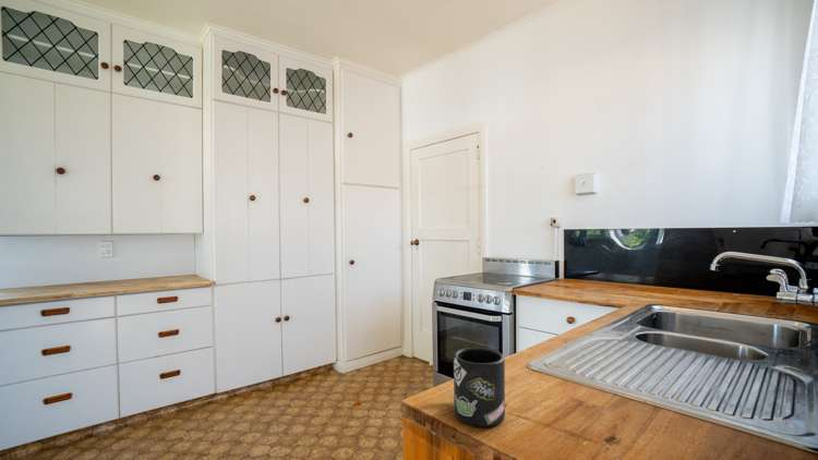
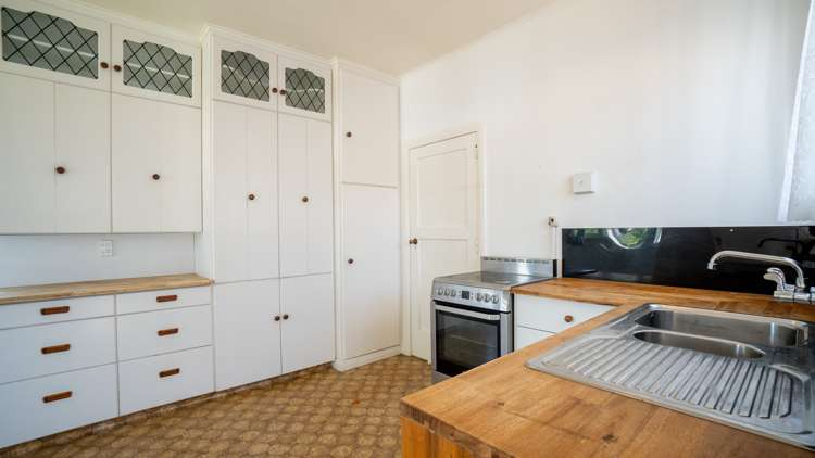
- mug [453,347,506,428]
